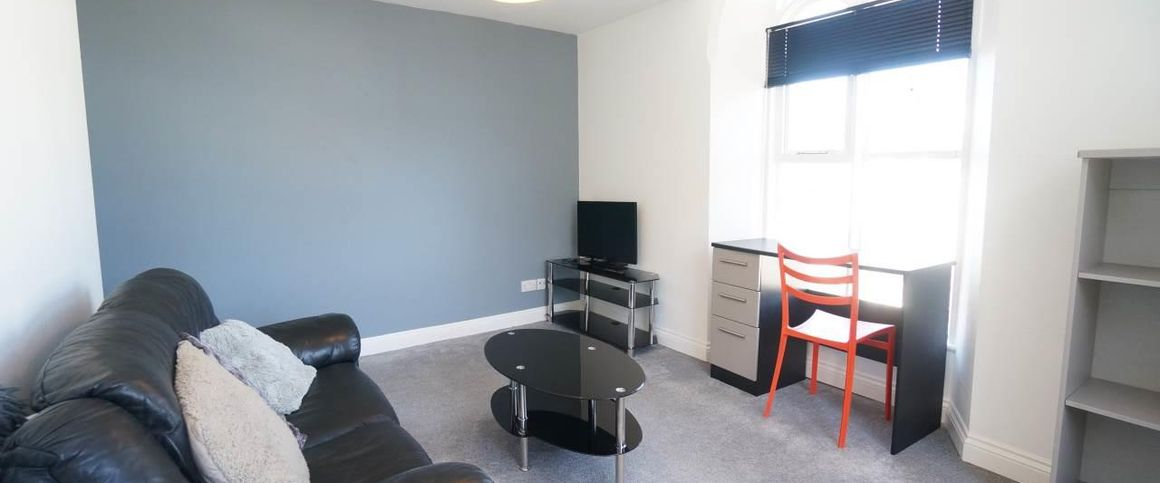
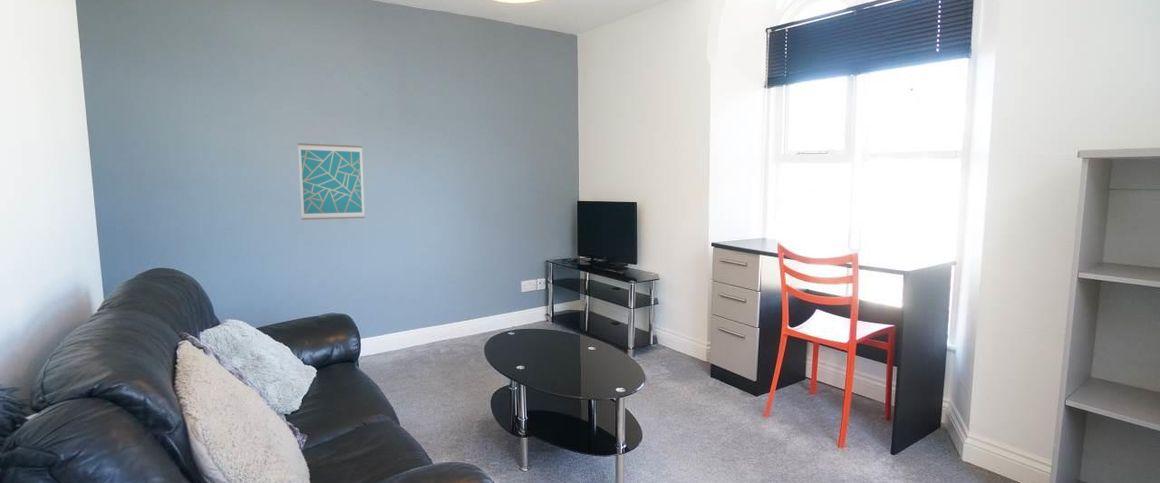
+ wall art [297,142,366,221]
